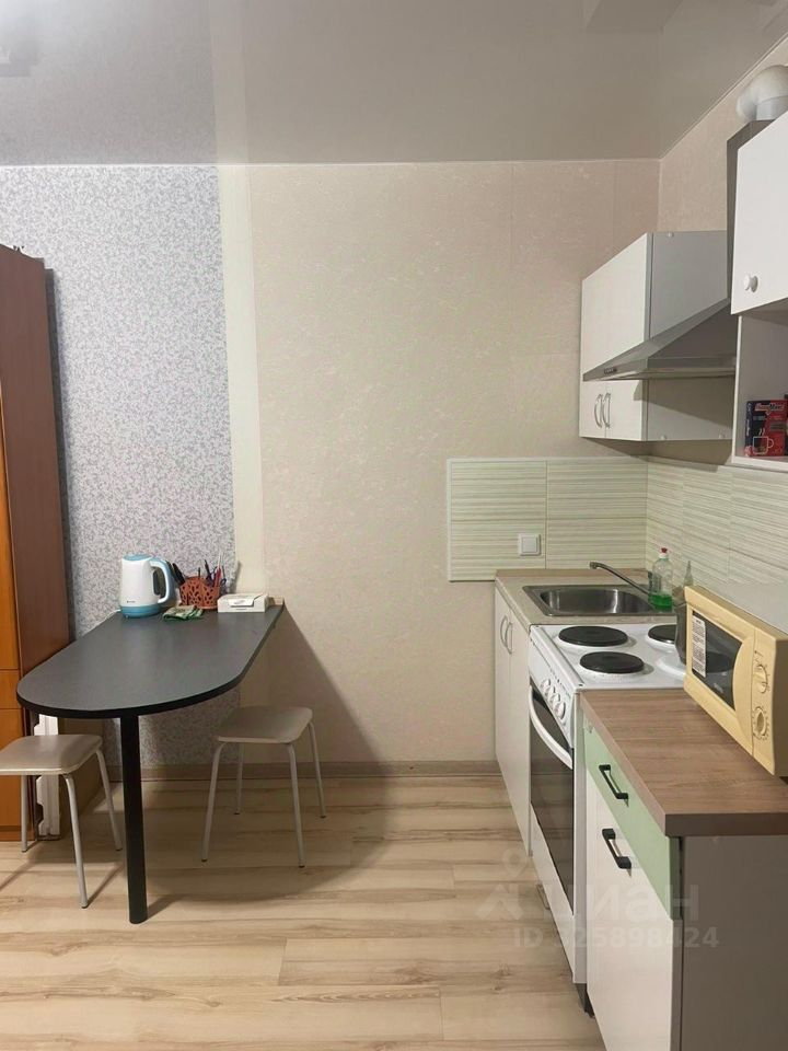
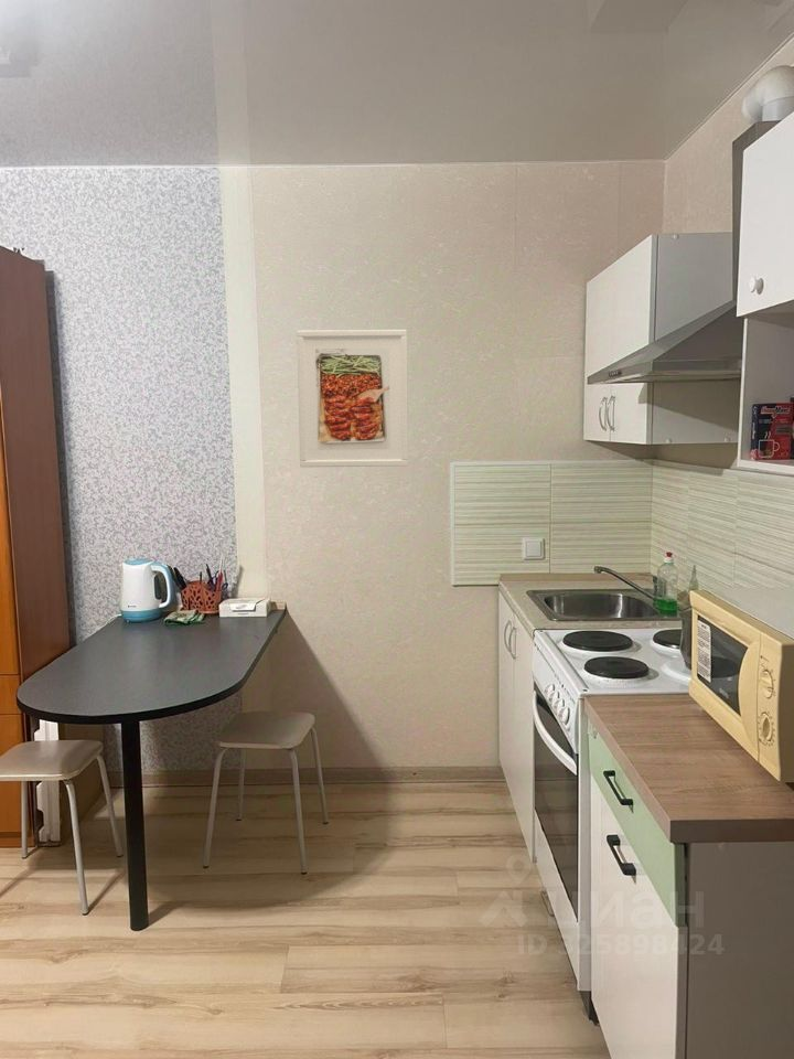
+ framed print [296,329,409,468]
